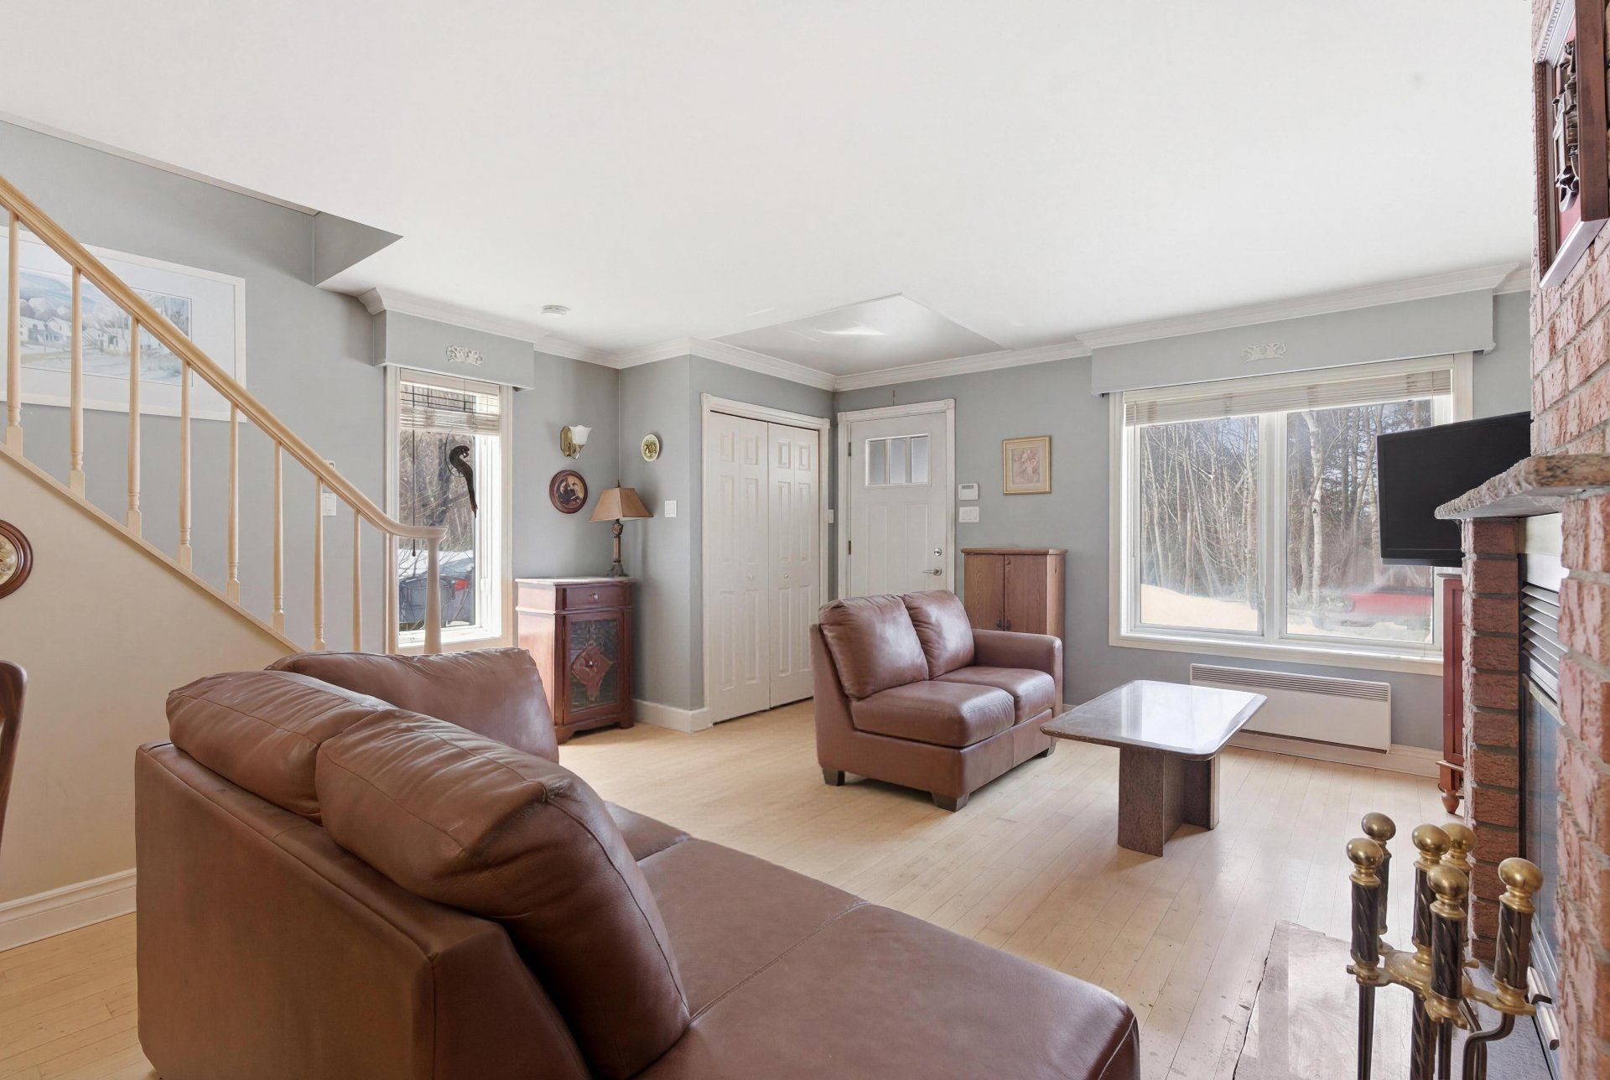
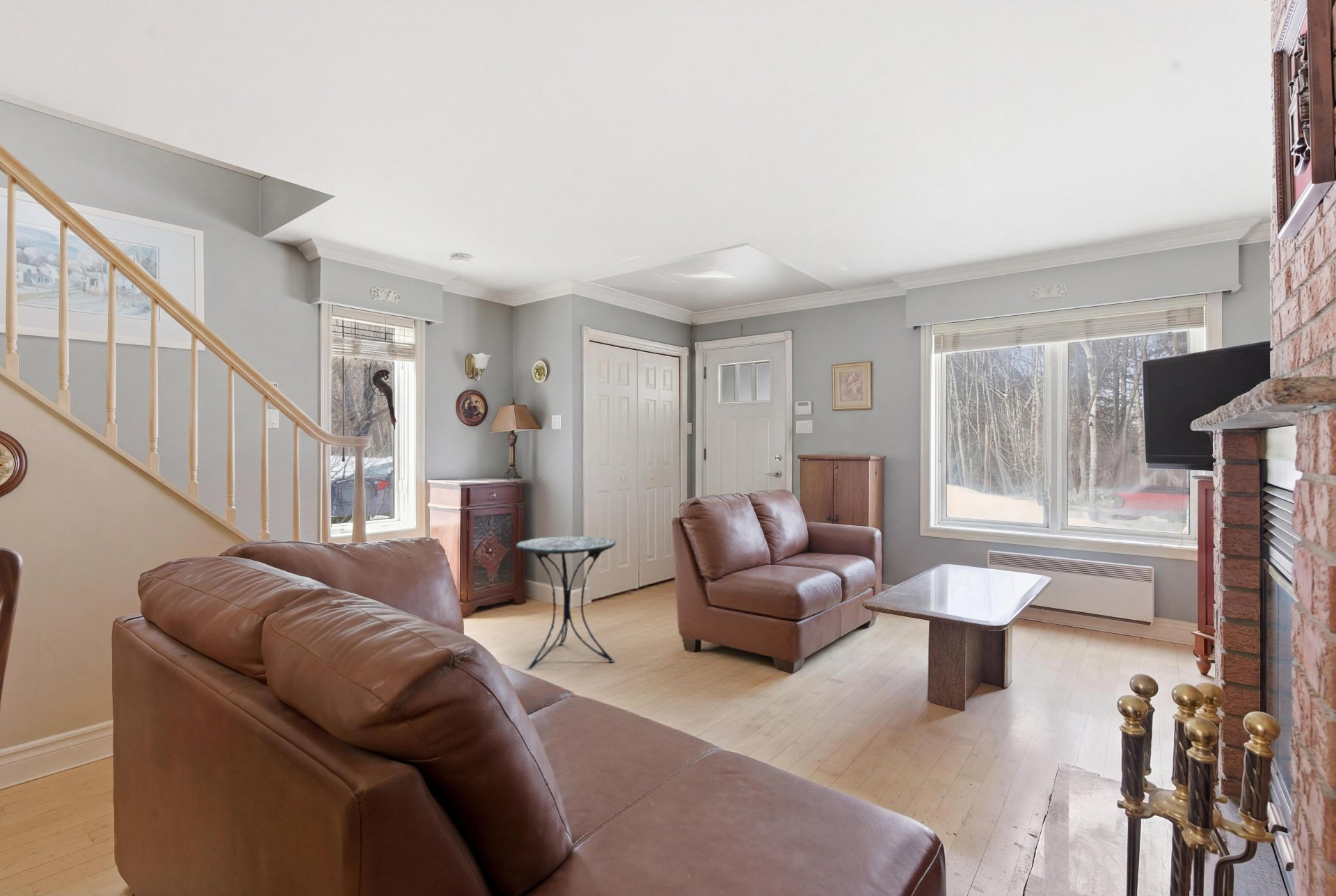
+ side table [515,536,617,671]
